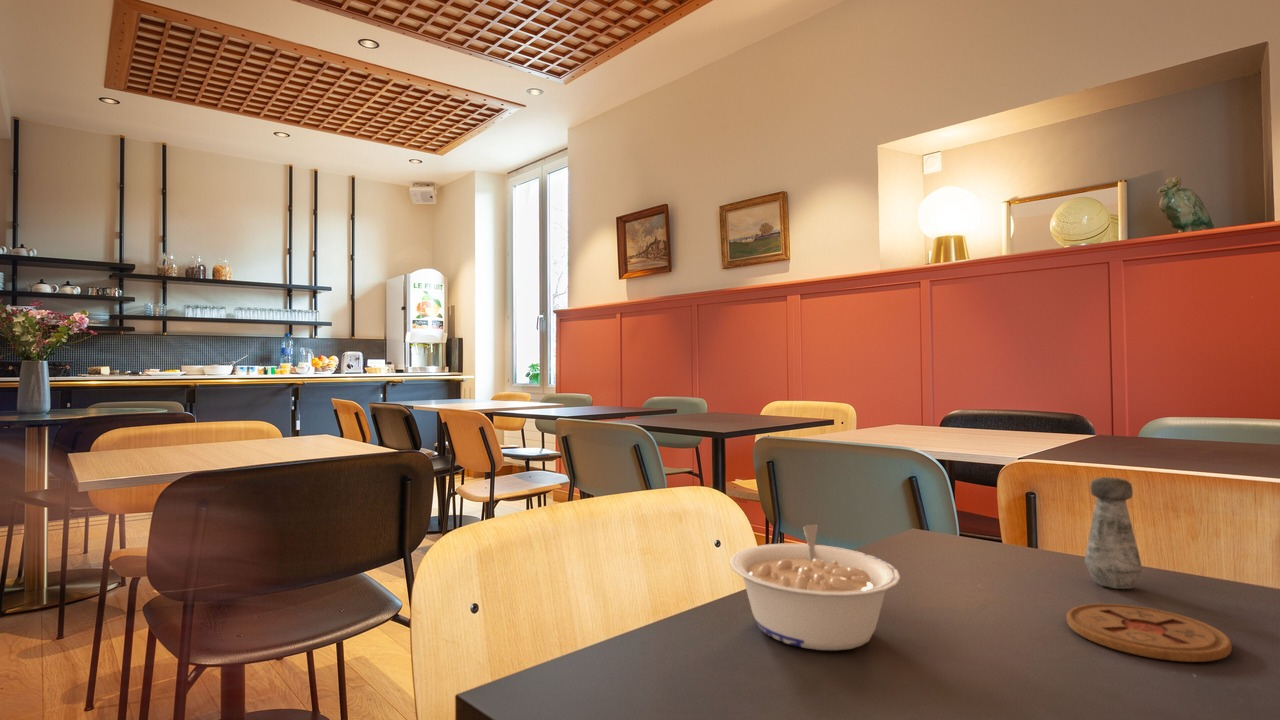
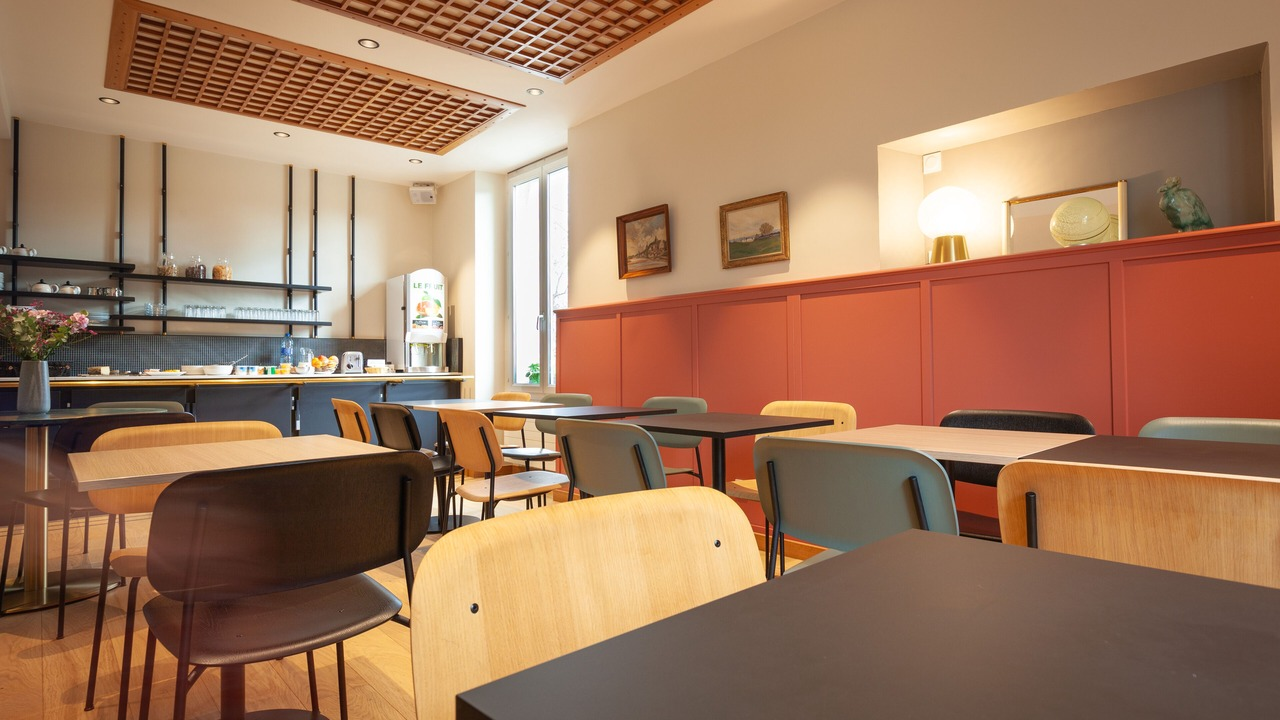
- legume [729,524,901,651]
- coaster [1066,603,1233,663]
- salt shaker [1083,476,1143,590]
